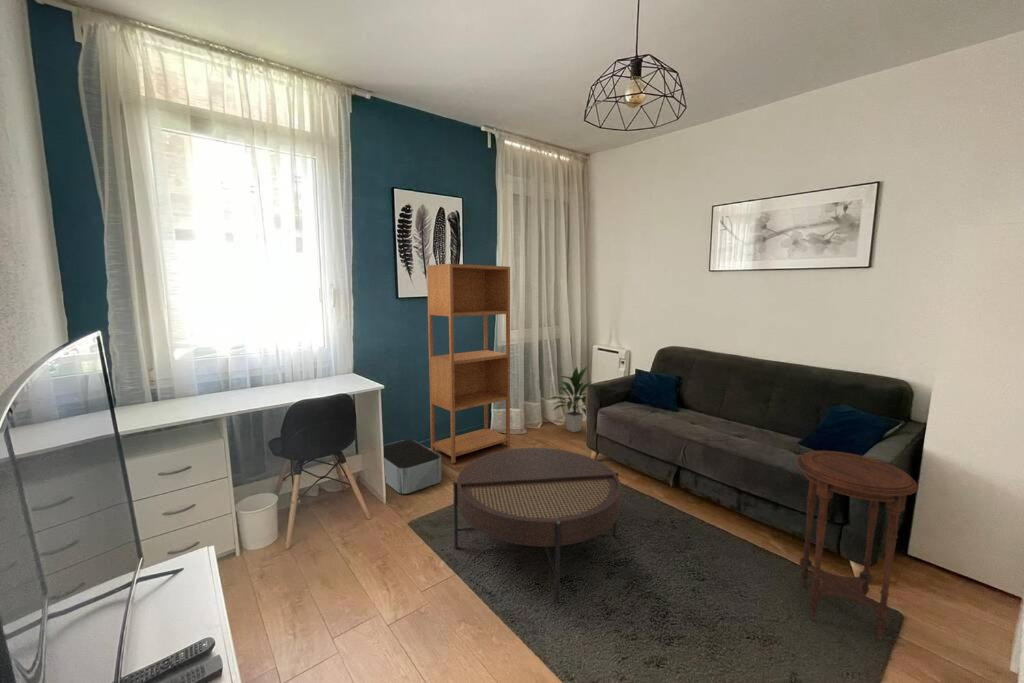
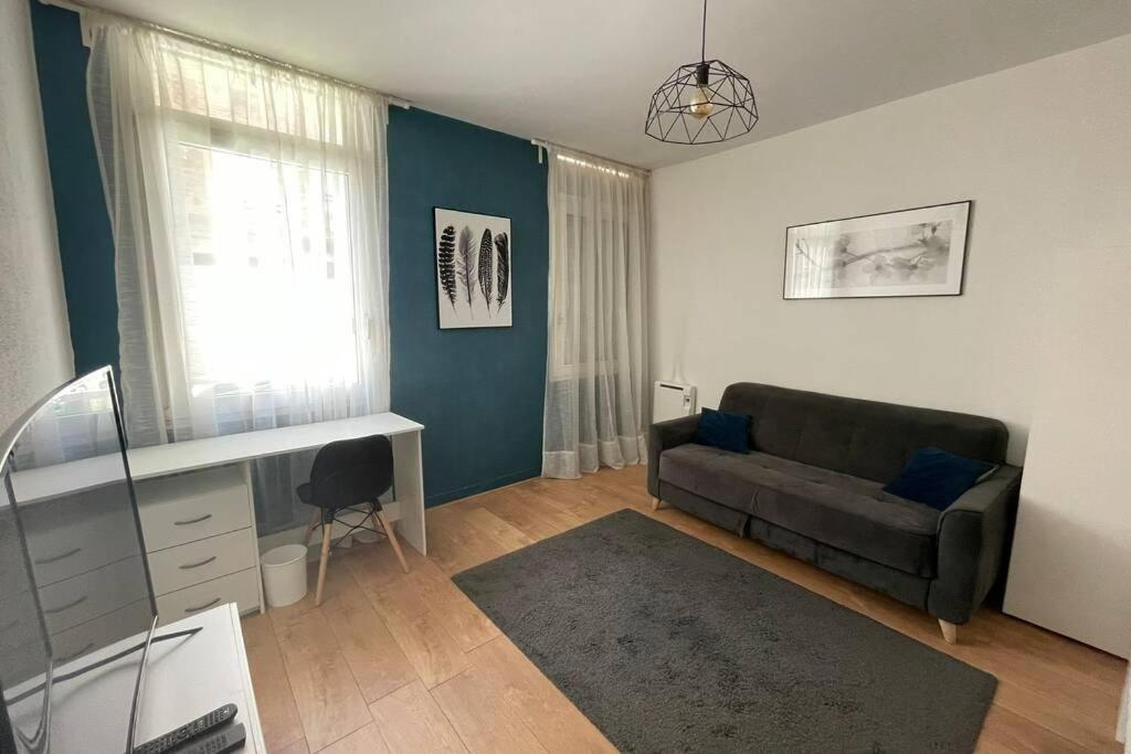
- storage bin [383,439,443,495]
- side table [795,450,919,641]
- coffee table [452,446,622,602]
- indoor plant [549,366,592,433]
- bookcase [426,263,511,464]
